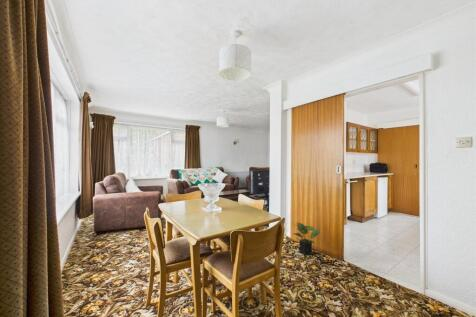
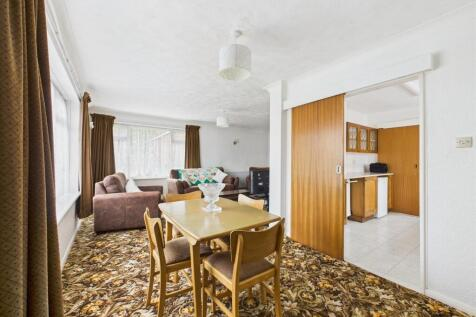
- potted plant [292,221,321,256]
